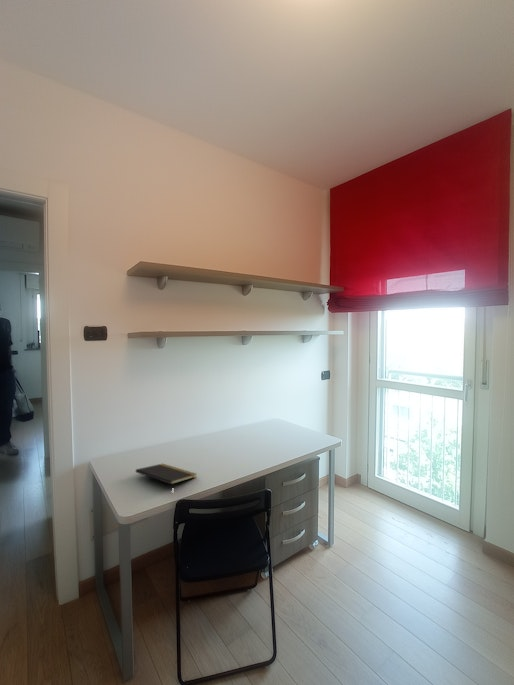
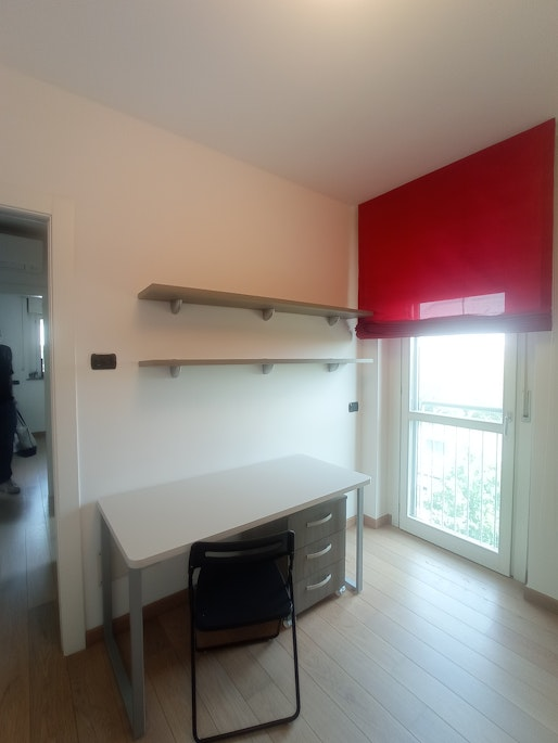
- notepad [135,463,197,487]
